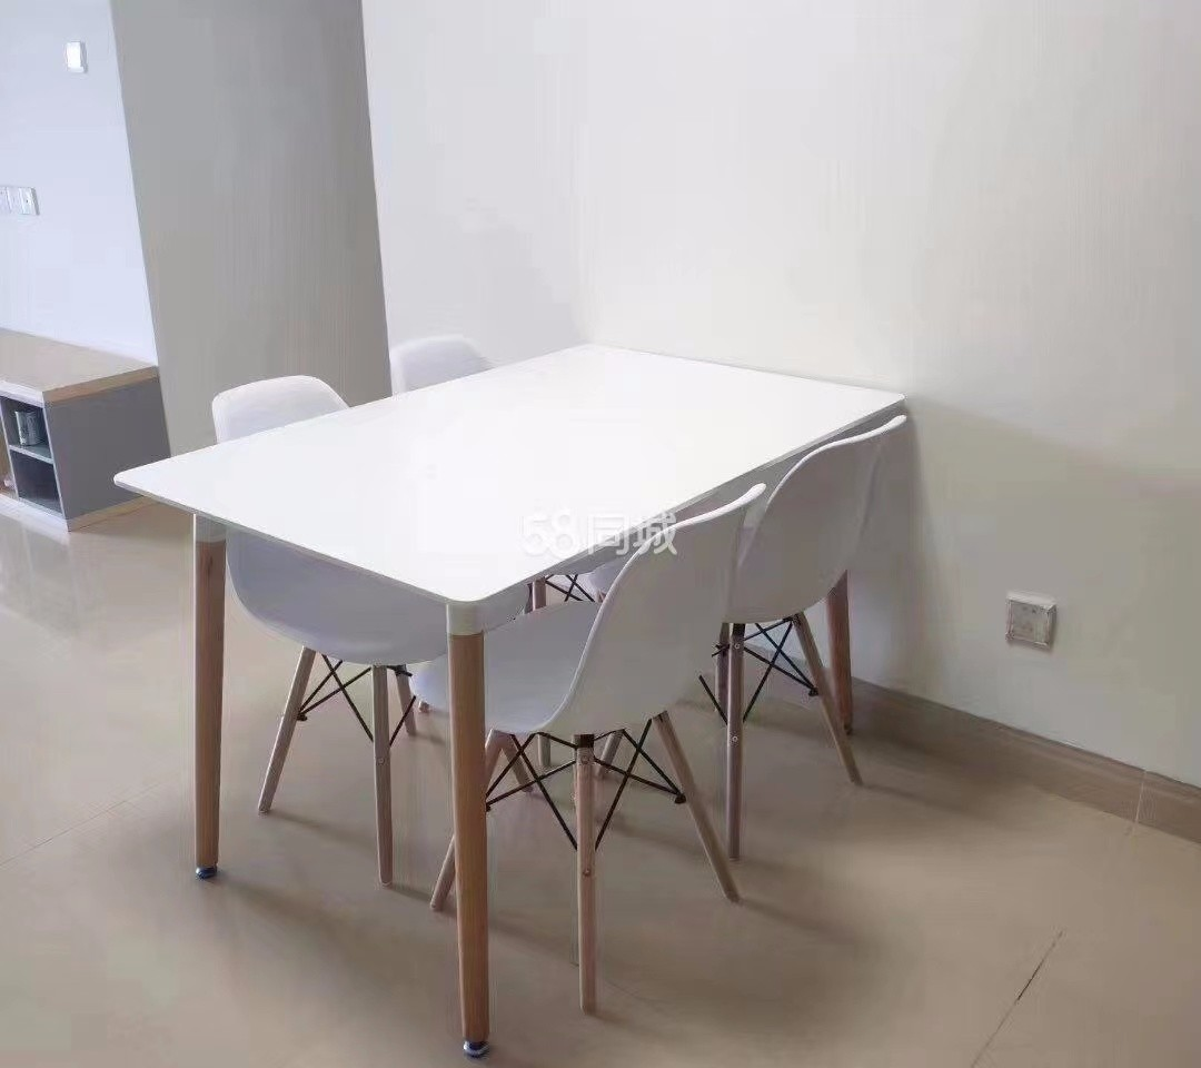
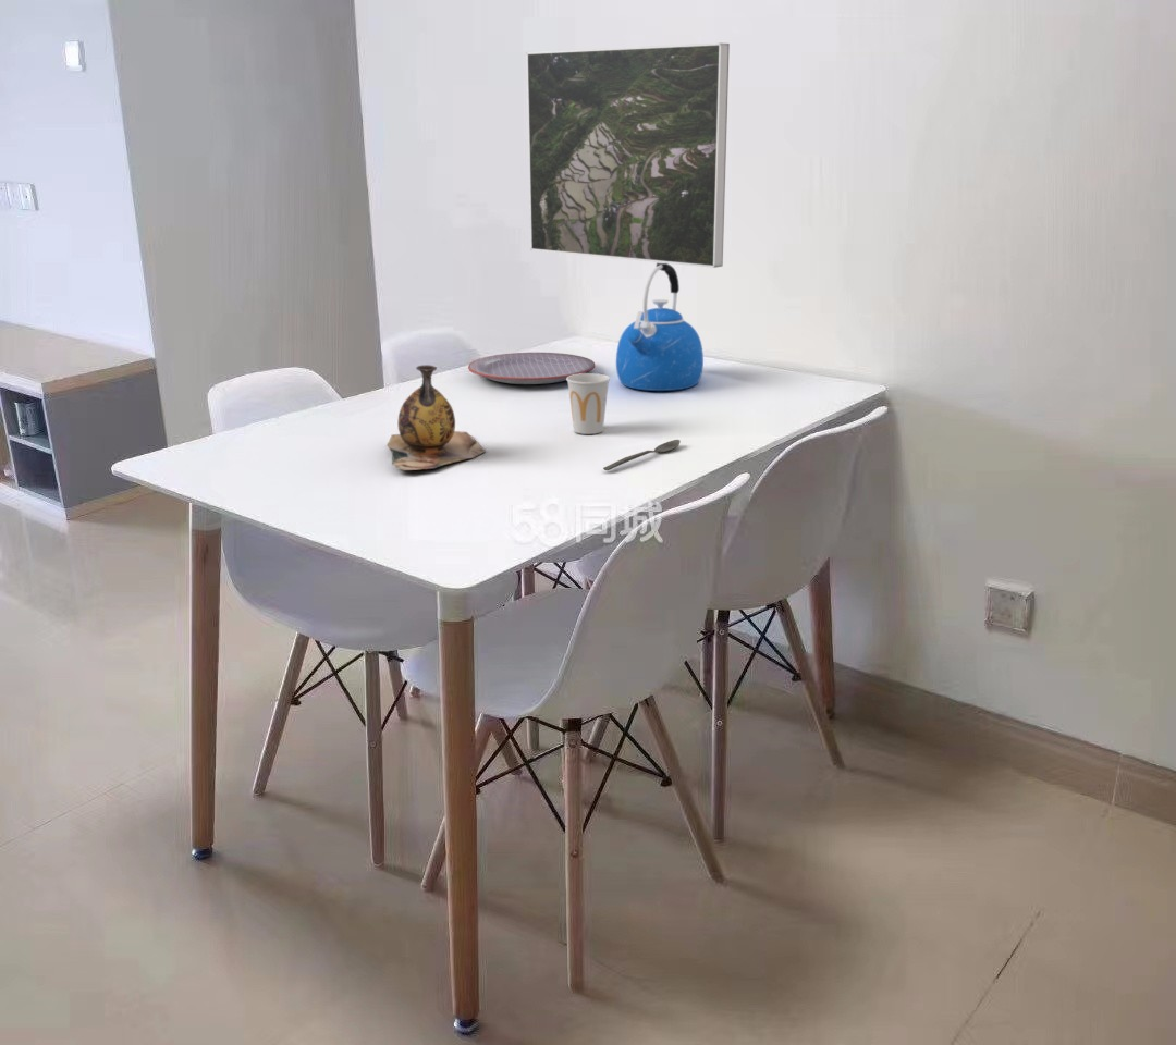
+ vase [387,364,487,471]
+ spoon [602,439,682,471]
+ kettle [615,262,705,392]
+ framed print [525,41,731,269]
+ cup [566,372,611,435]
+ plate [467,352,596,385]
